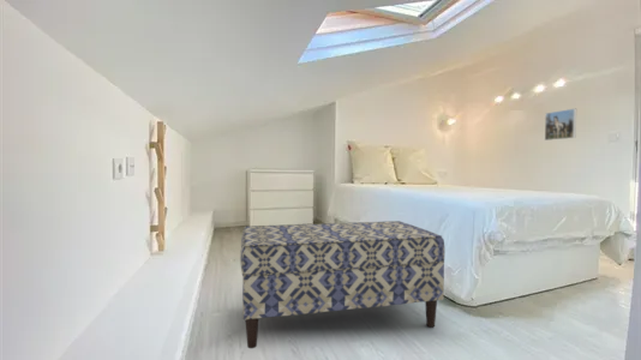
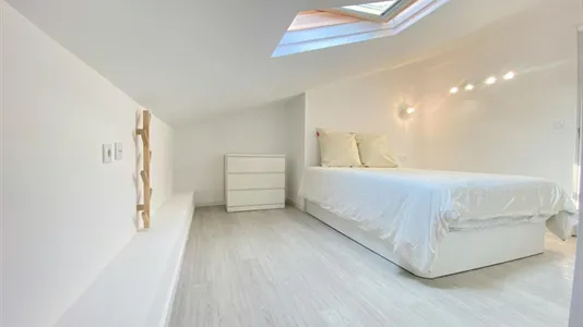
- bench [239,220,447,349]
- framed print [544,107,577,142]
